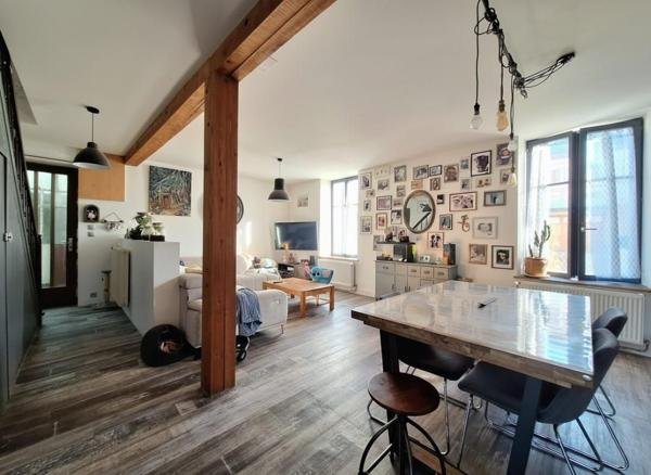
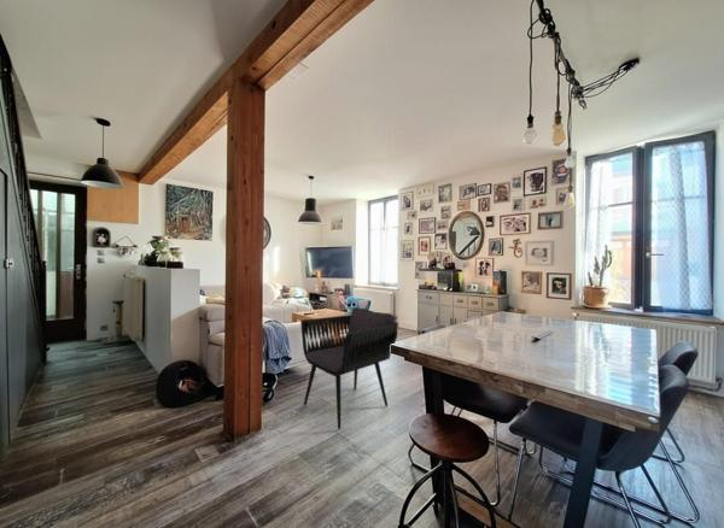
+ armchair [299,306,399,430]
